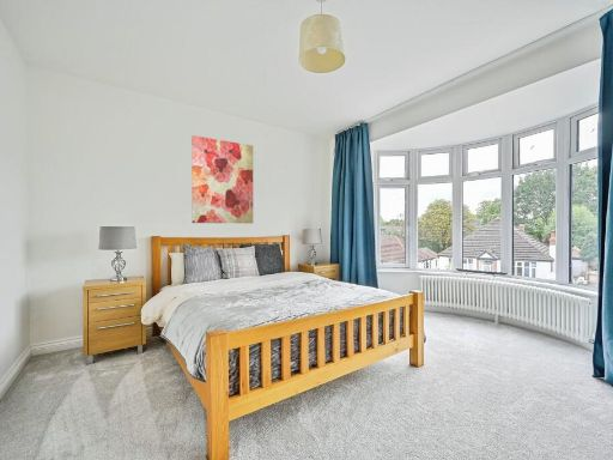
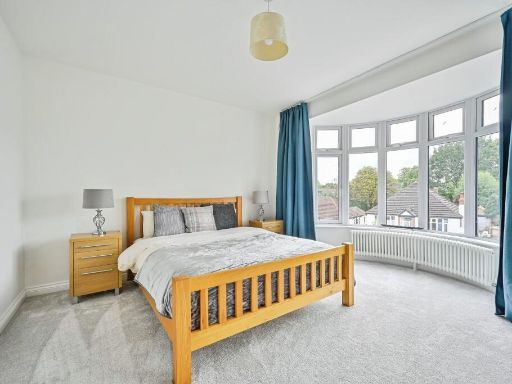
- wall art [190,134,254,225]
